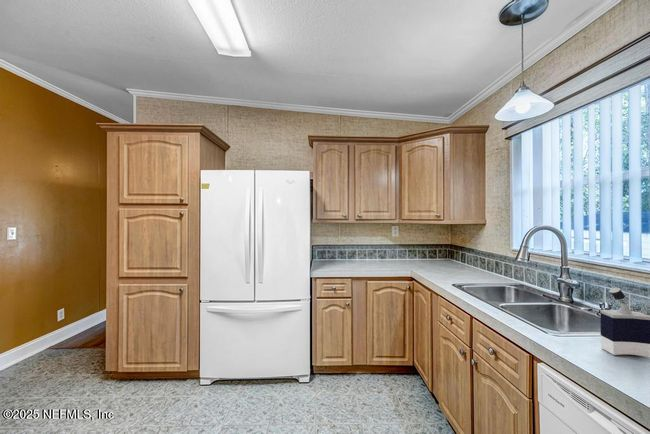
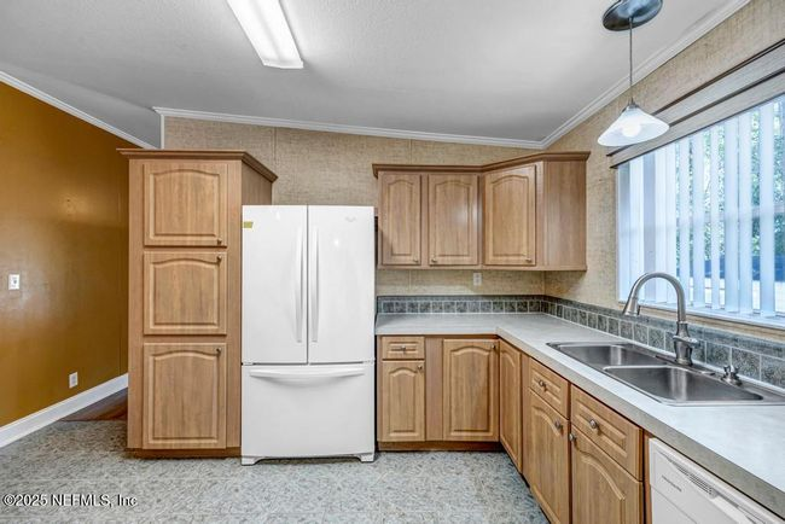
- perfume bottle [600,287,650,358]
